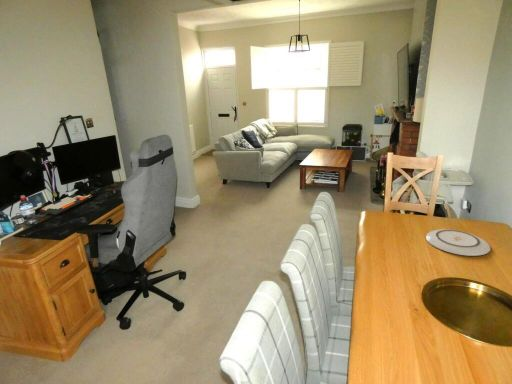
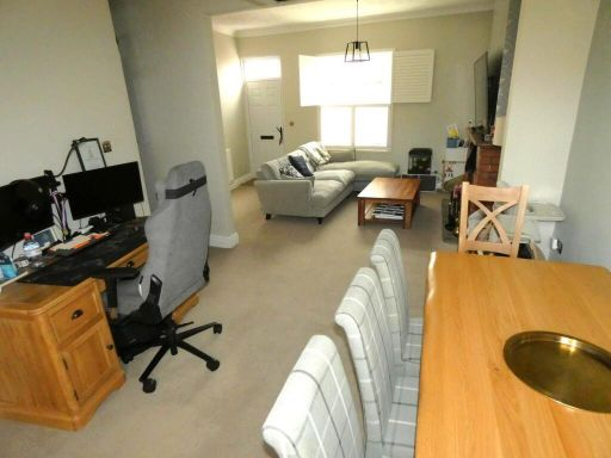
- plate [425,229,491,257]
